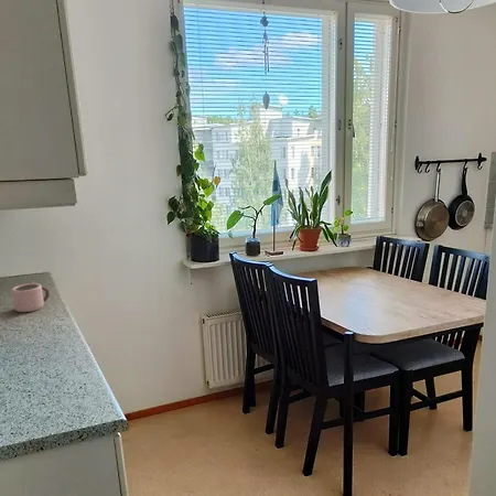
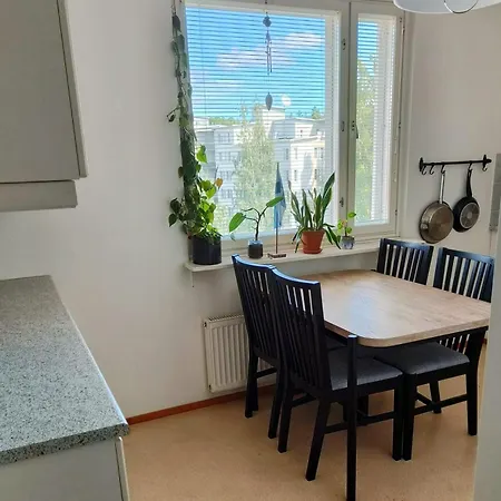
- mug [10,282,51,313]
